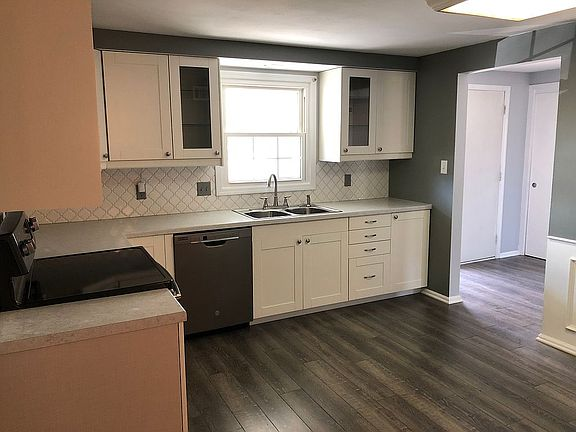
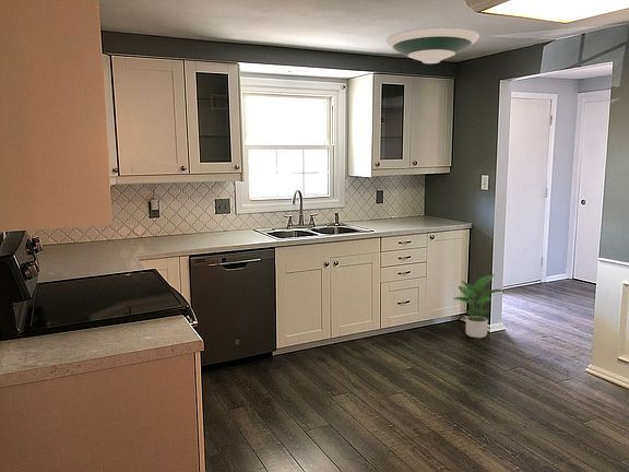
+ potted plant [453,273,506,339]
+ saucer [385,26,480,64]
